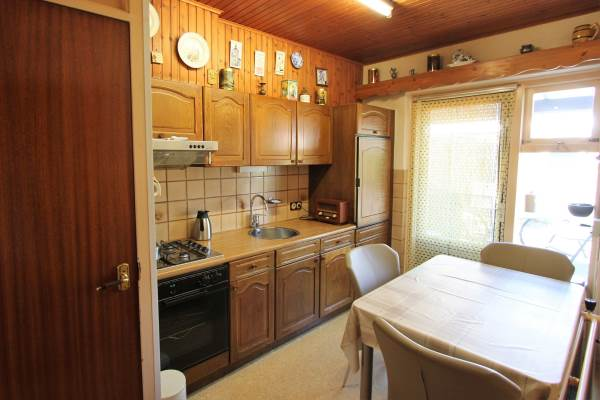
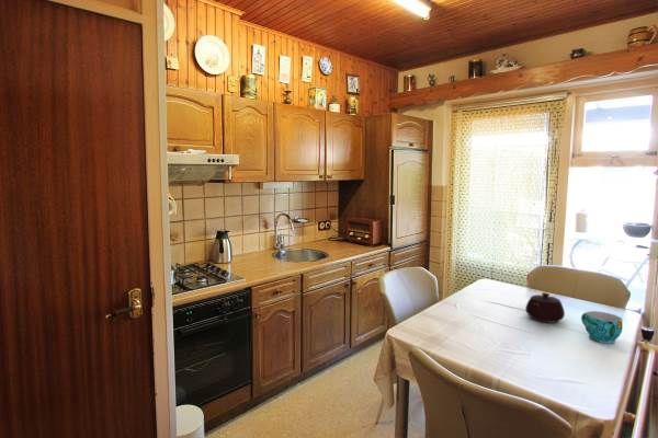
+ cup [580,310,624,345]
+ teapot [524,291,566,324]
